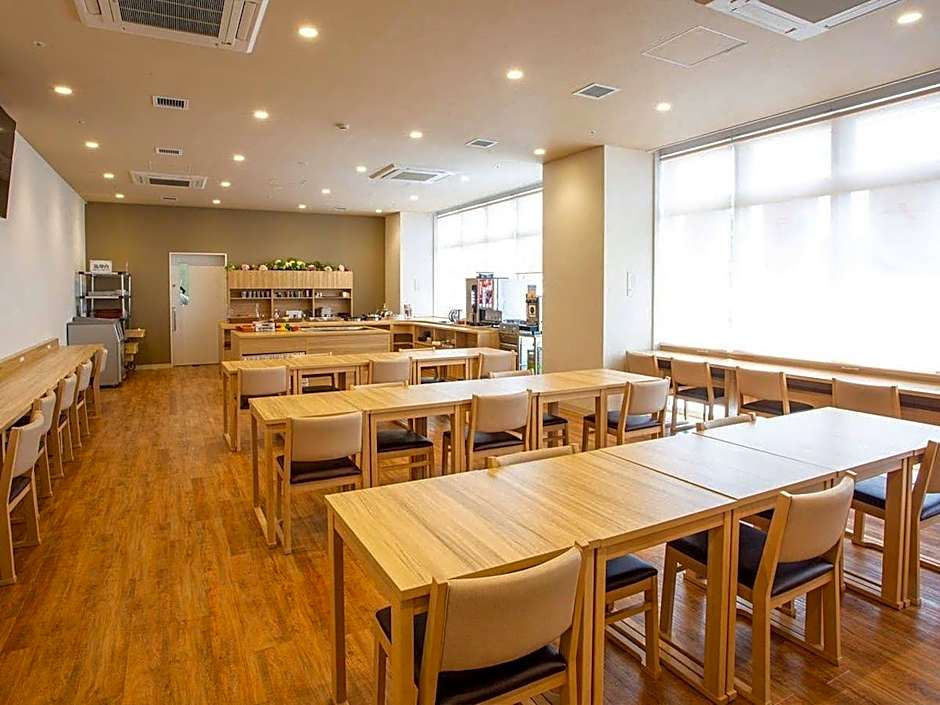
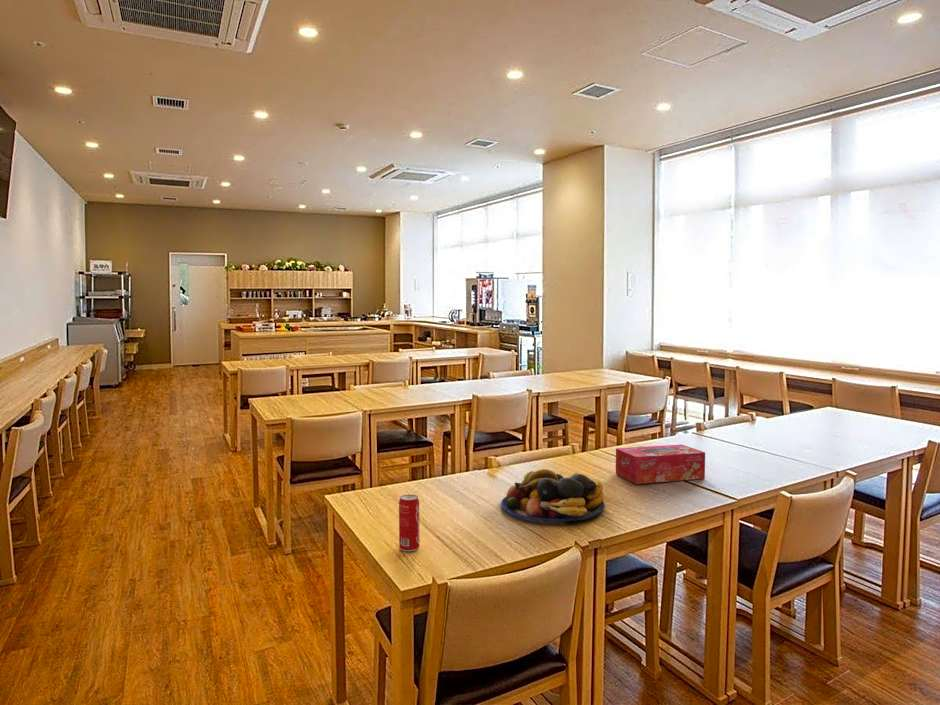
+ beverage can [398,494,421,552]
+ fruit bowl [500,468,606,524]
+ tissue box [615,443,706,485]
